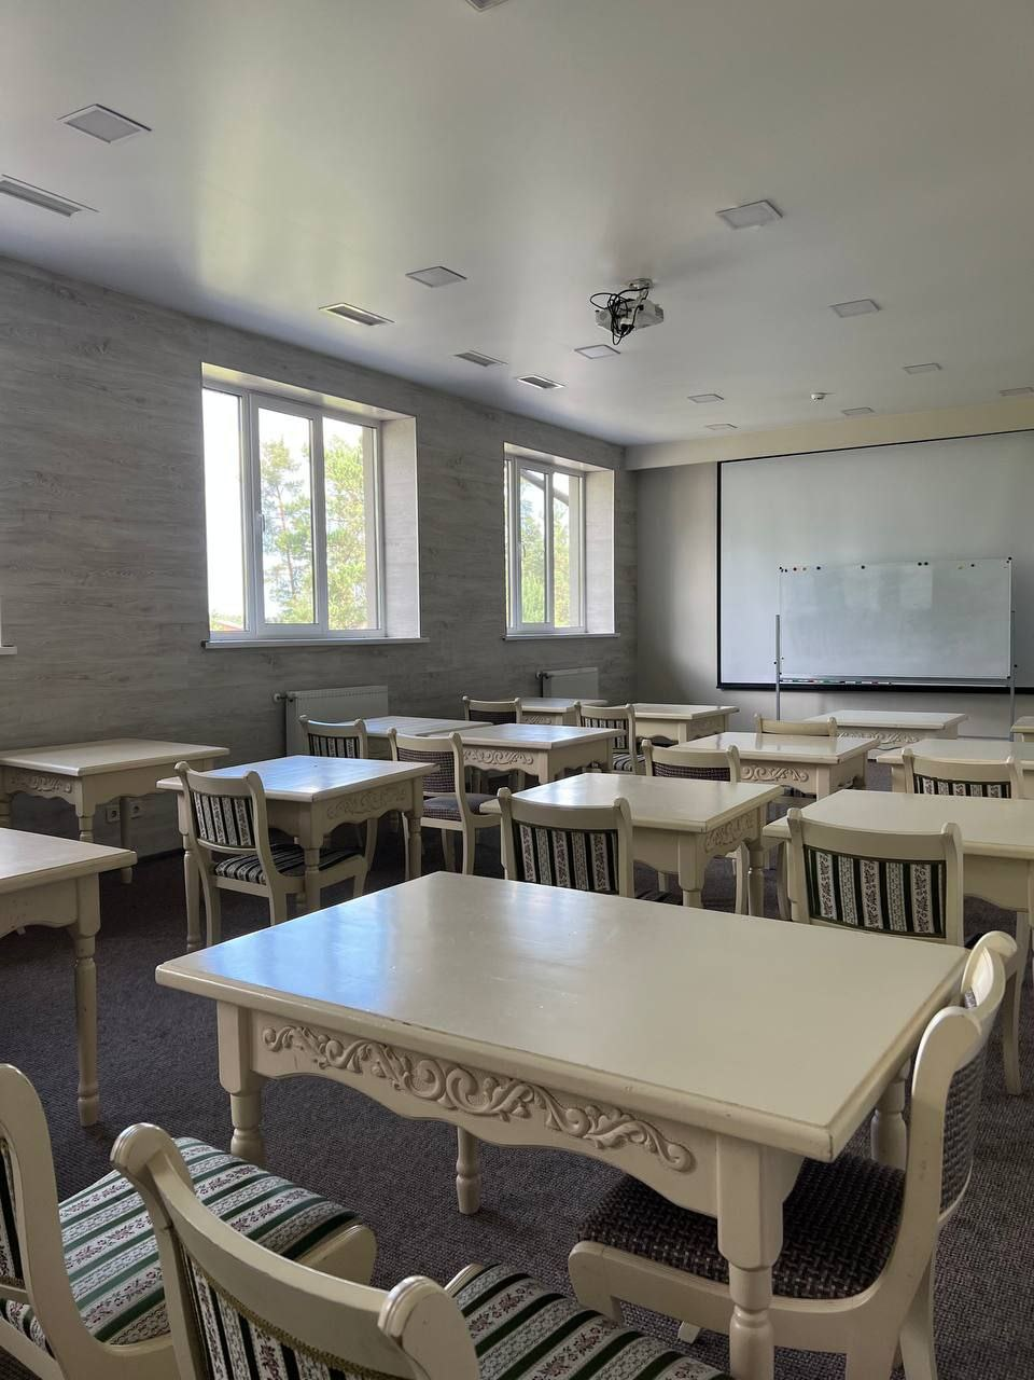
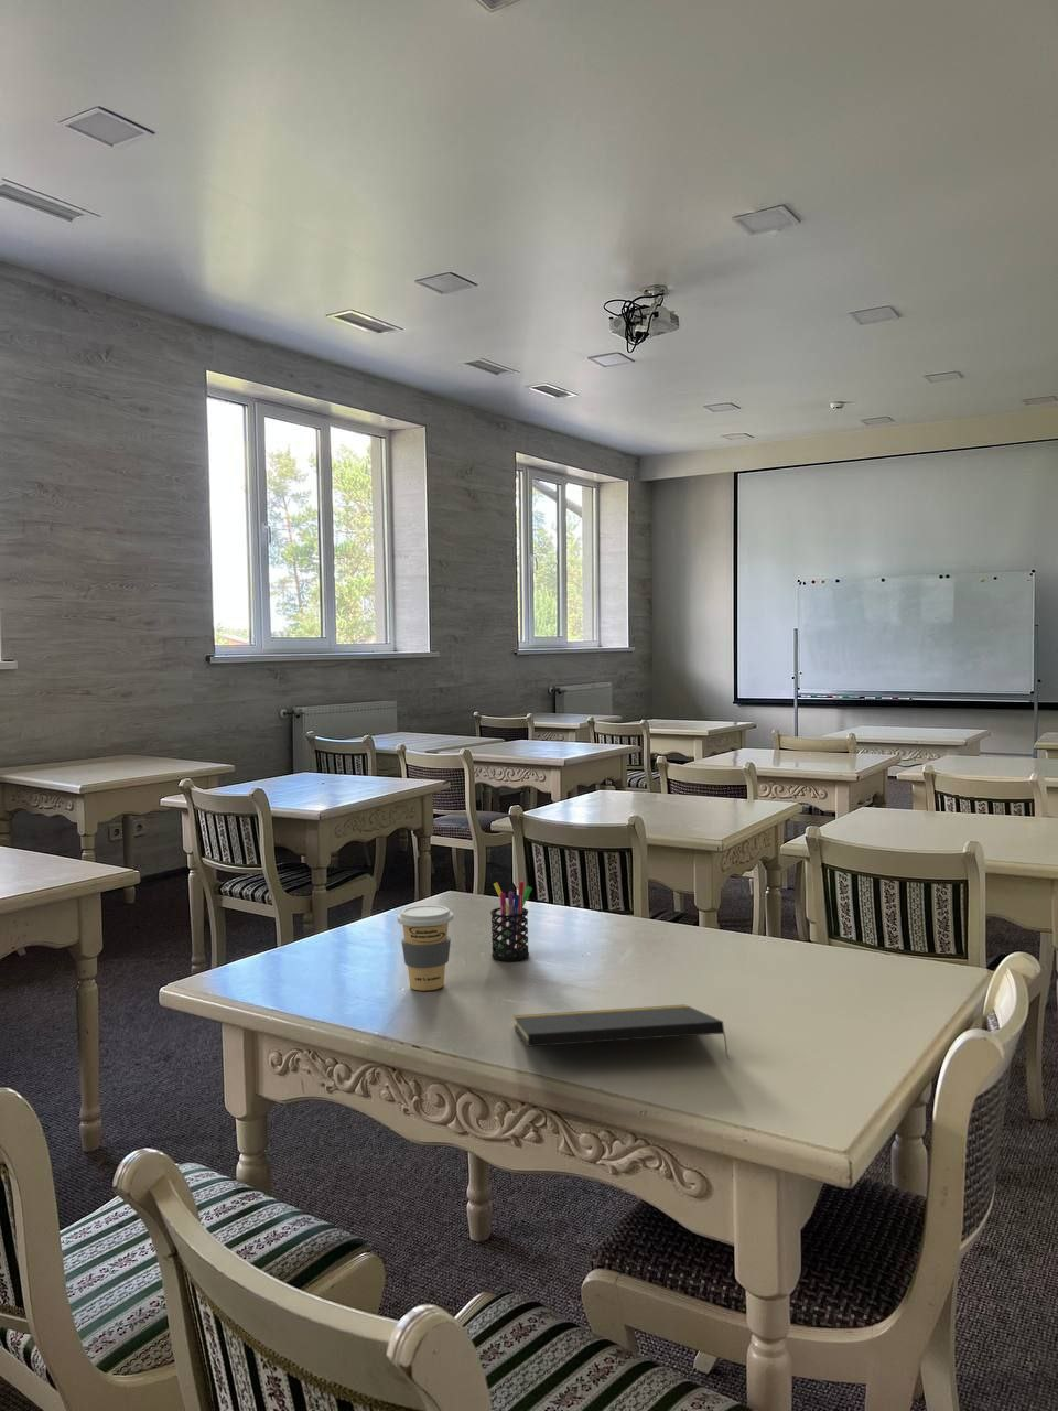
+ pen holder [489,880,533,962]
+ coffee cup [396,904,455,991]
+ notepad [512,1003,730,1060]
